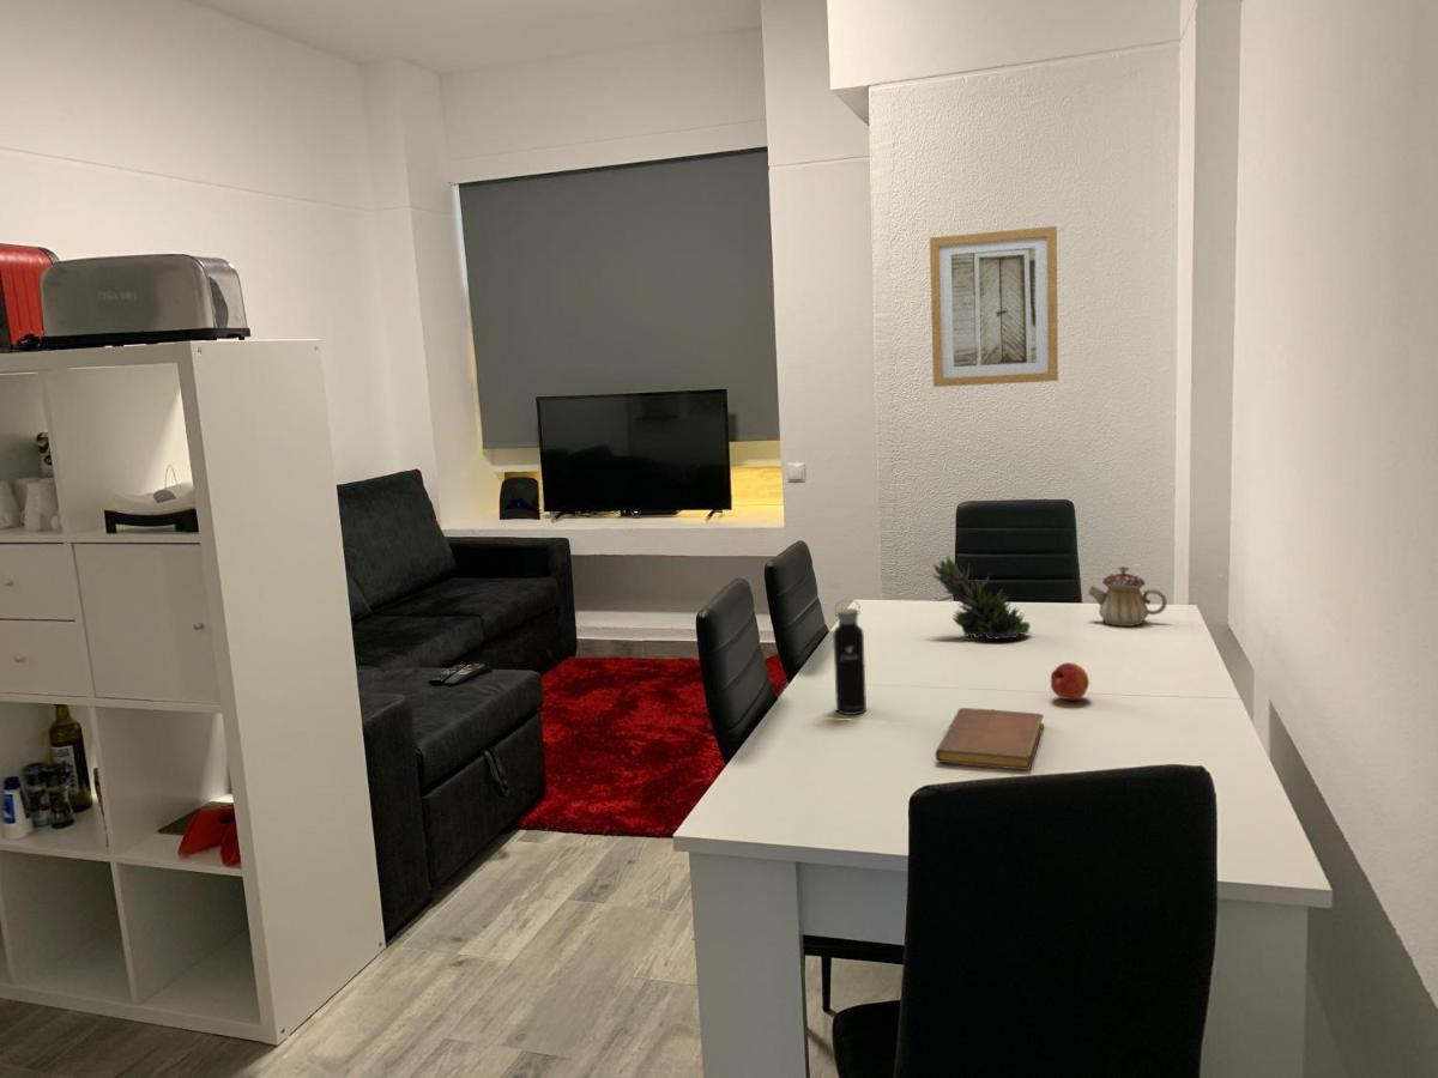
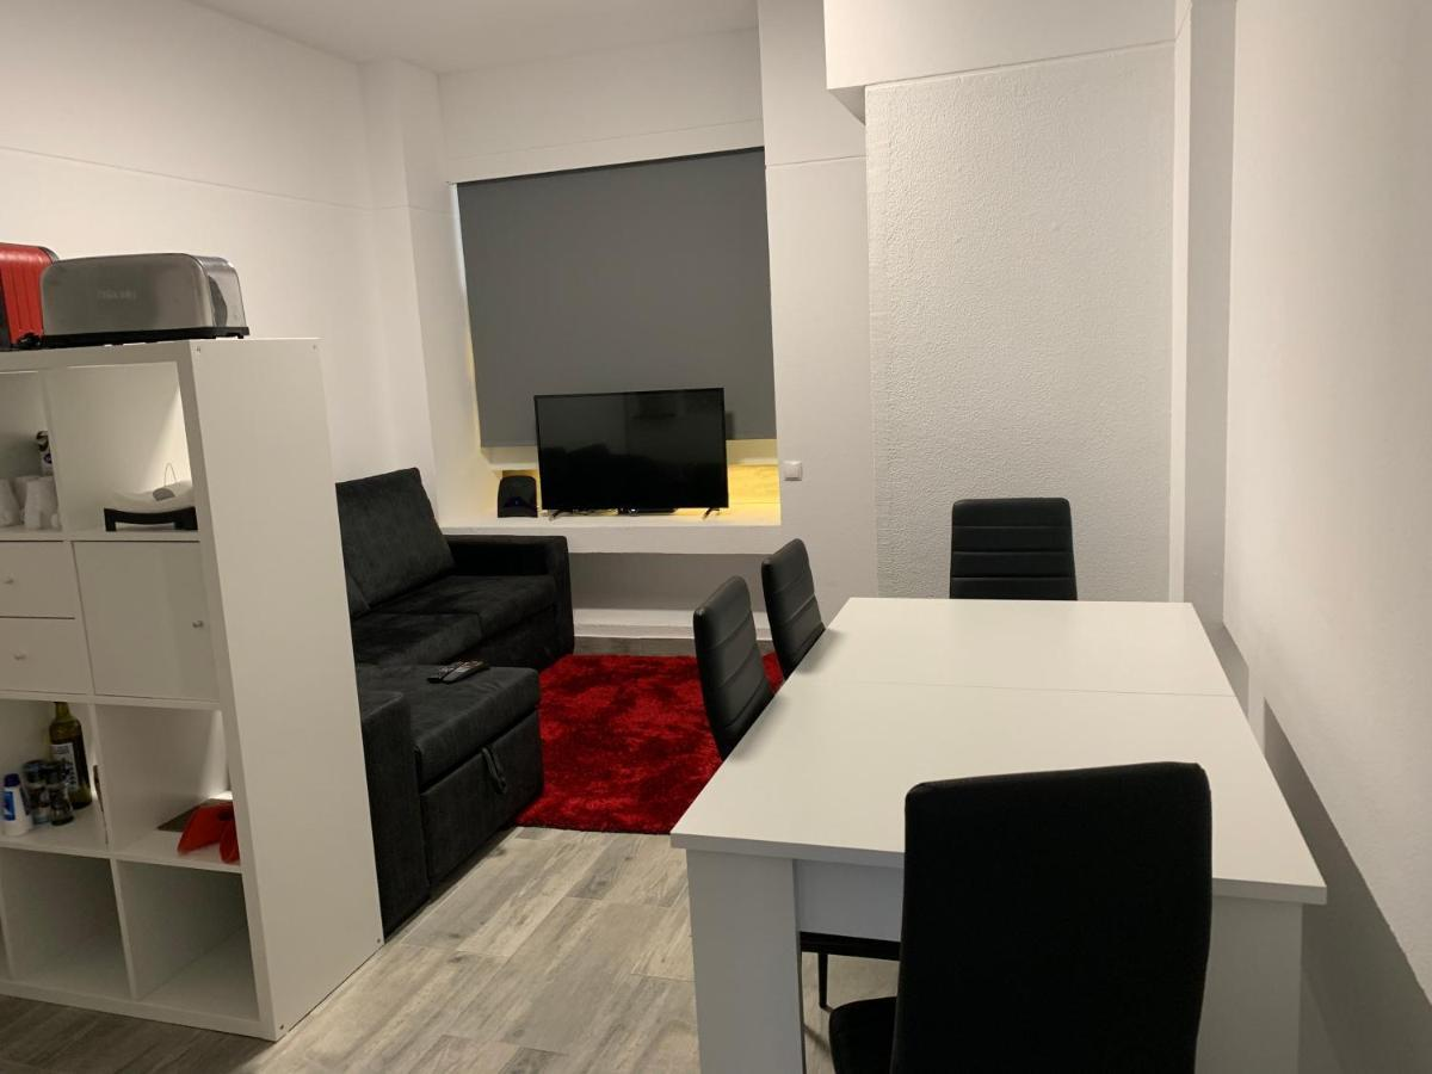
- notebook [935,707,1045,771]
- wall art [929,225,1059,388]
- water bottle [833,599,868,716]
- teapot [1087,565,1168,628]
- fruit [1050,661,1090,701]
- succulent plant [930,553,1032,642]
